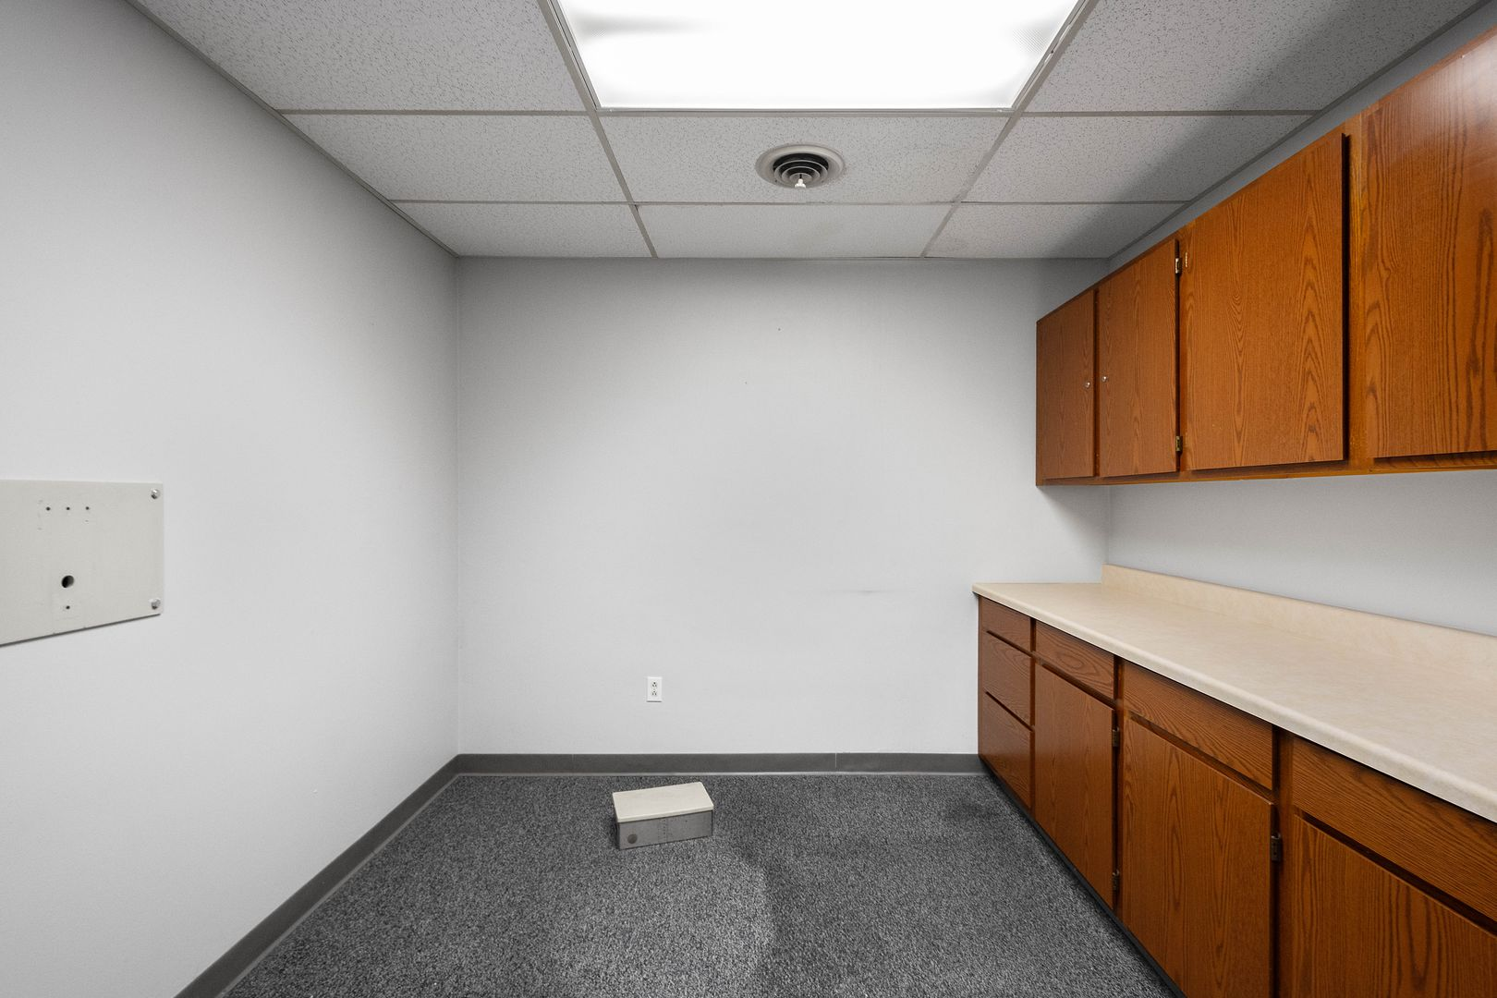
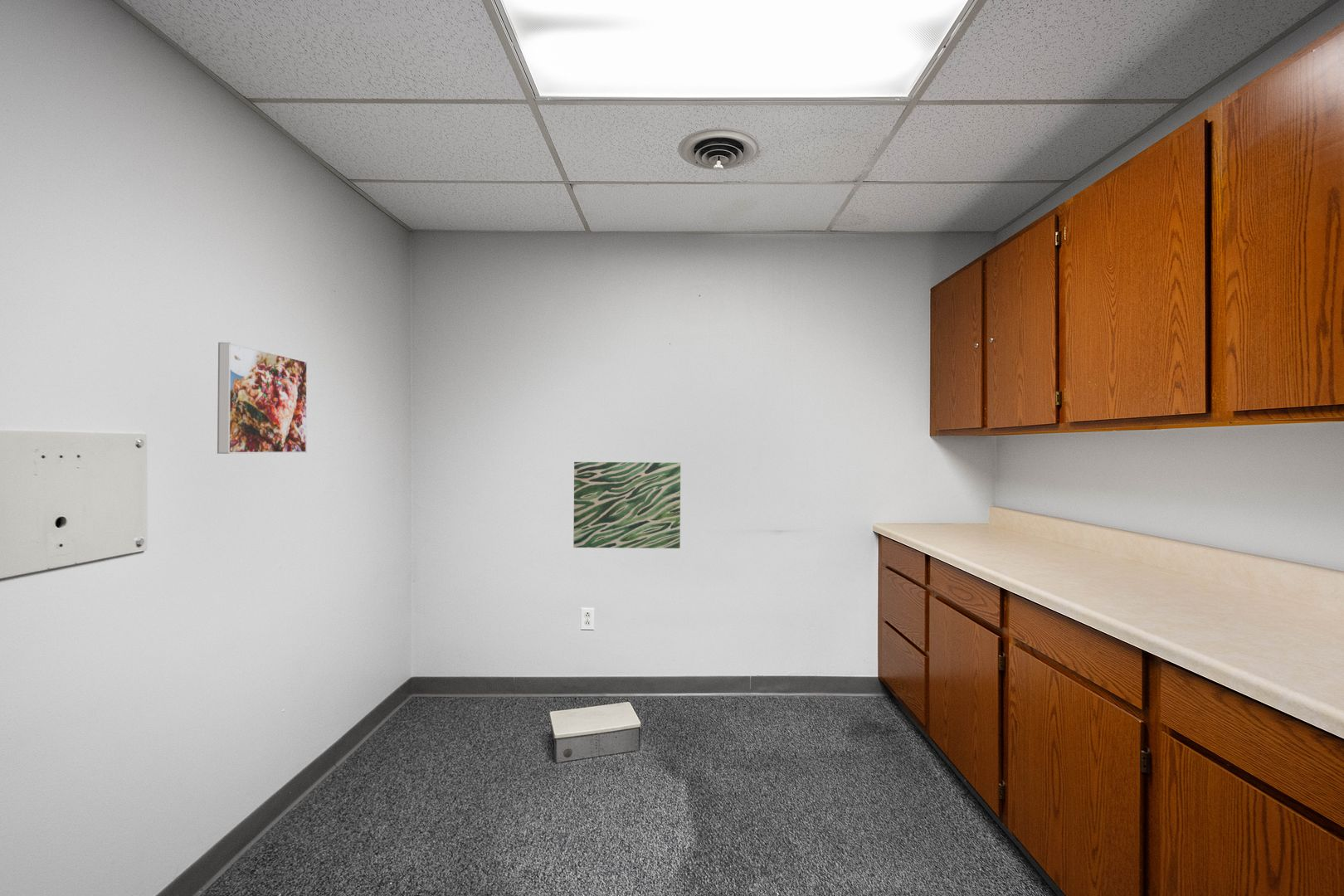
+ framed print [217,342,309,455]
+ wall art [572,461,681,549]
